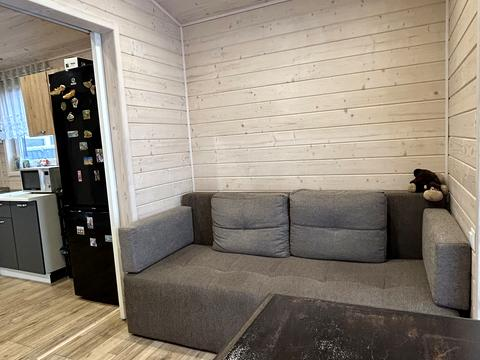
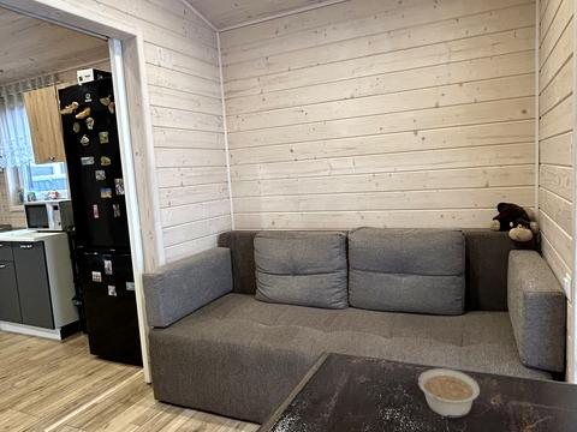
+ legume [417,367,481,419]
